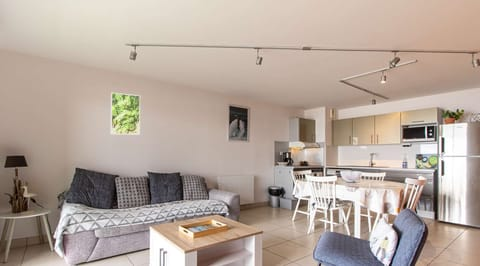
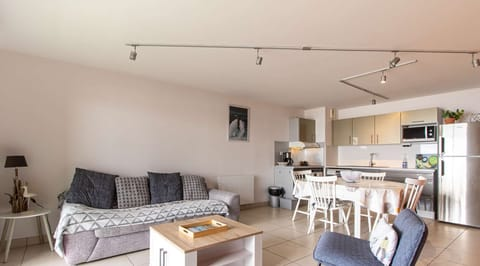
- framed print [110,92,141,135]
